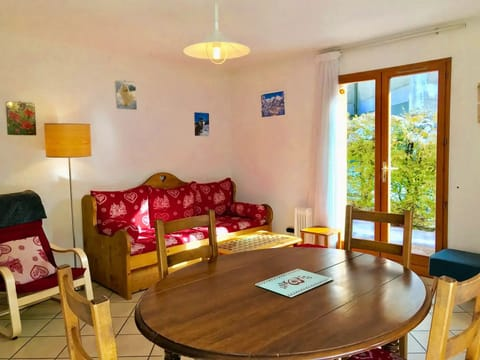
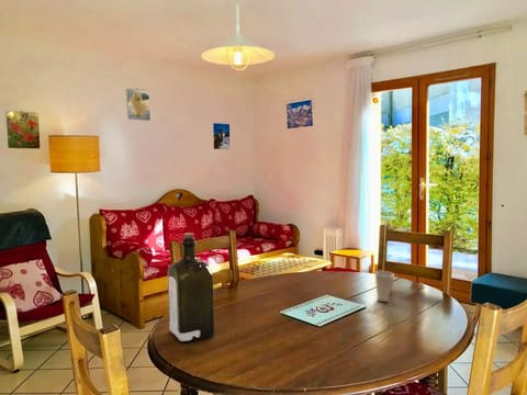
+ cup [374,270,395,303]
+ liquor [167,232,215,343]
